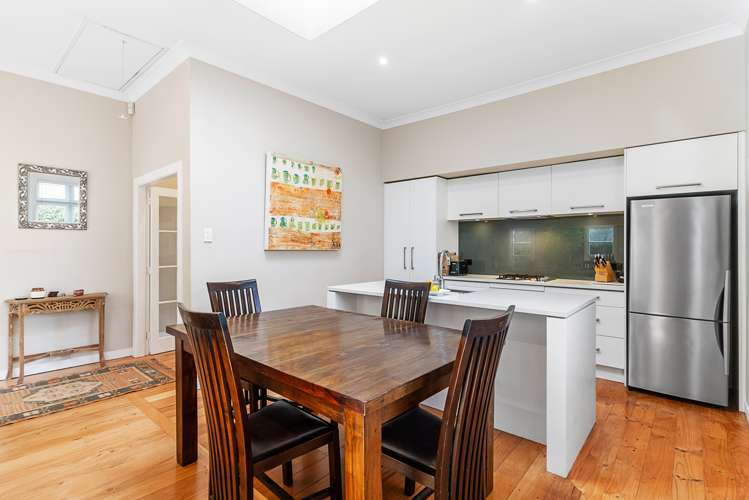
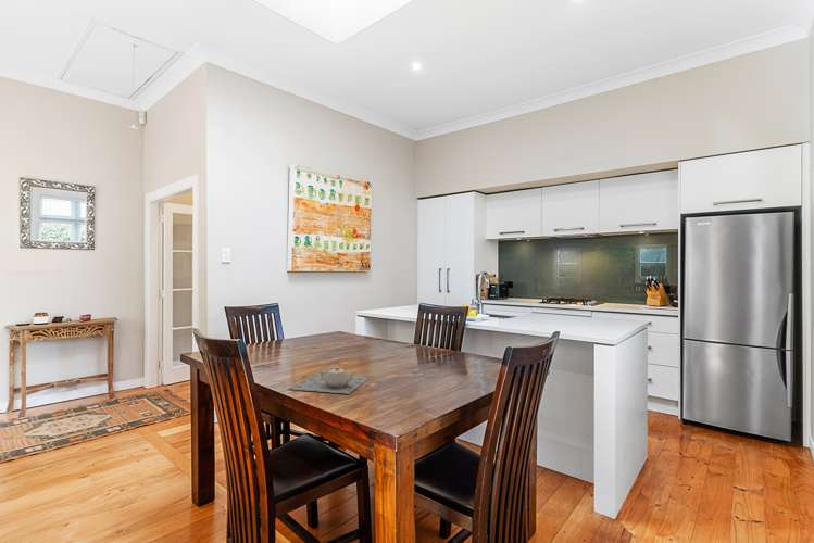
+ teapot [287,365,374,395]
